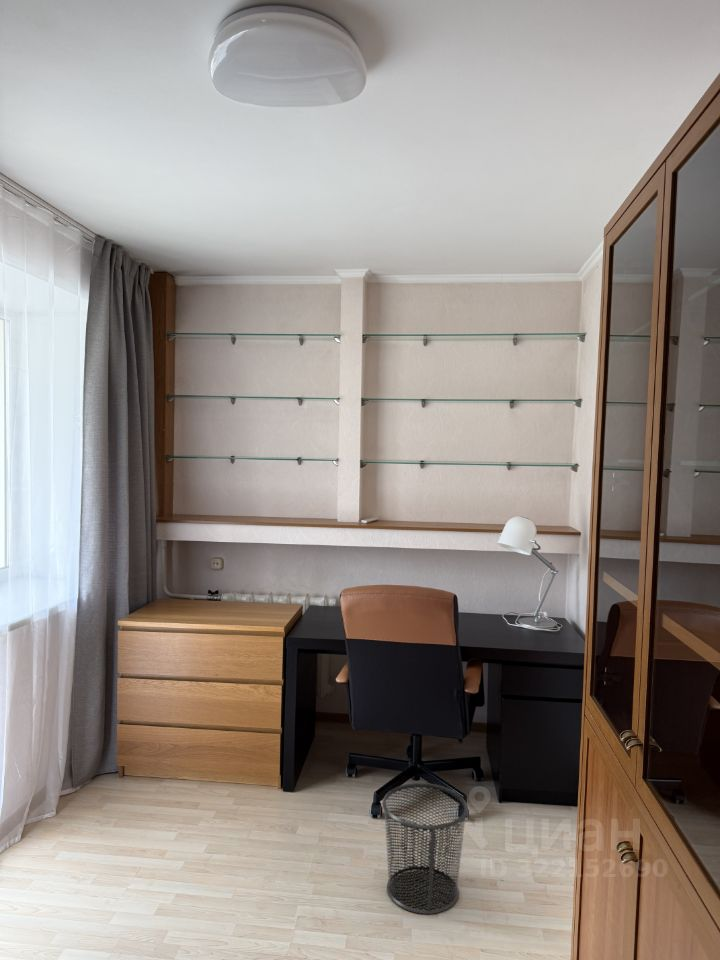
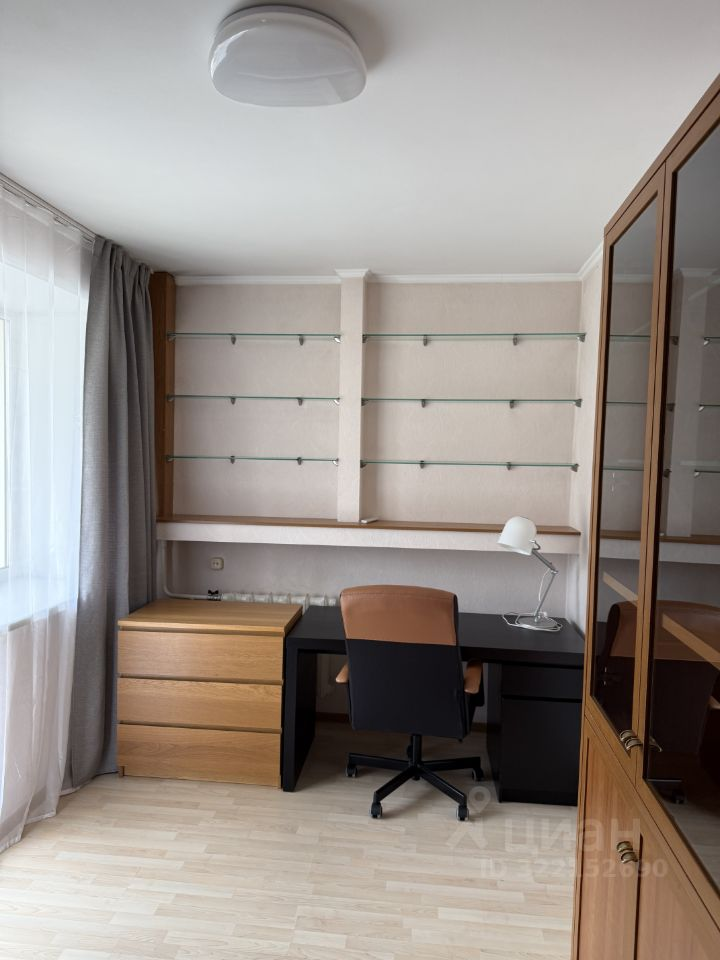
- waste bin [381,782,469,915]
